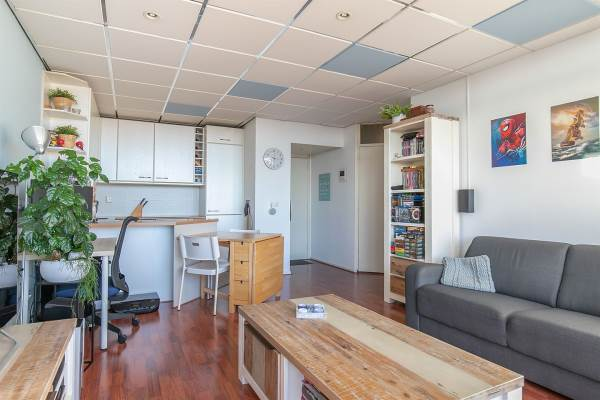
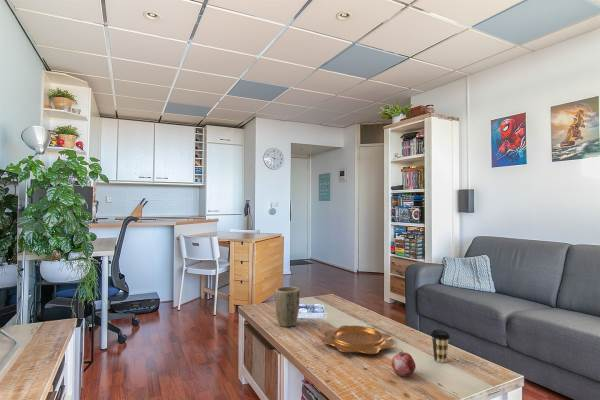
+ plant pot [275,286,300,328]
+ fruit [390,349,417,378]
+ decorative bowl [321,324,396,355]
+ coffee cup [430,329,451,364]
